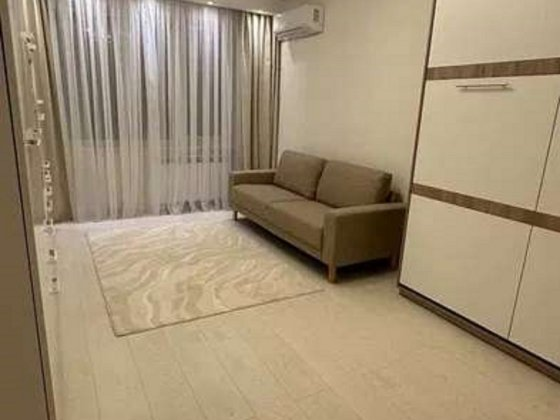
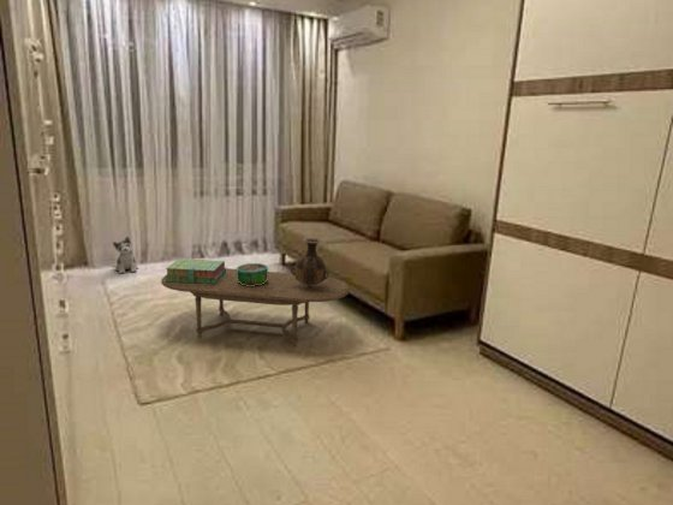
+ stack of books [163,257,227,284]
+ plush toy [112,236,139,274]
+ decorative bowl [236,262,269,286]
+ vase [290,237,330,286]
+ coffee table [160,267,351,347]
